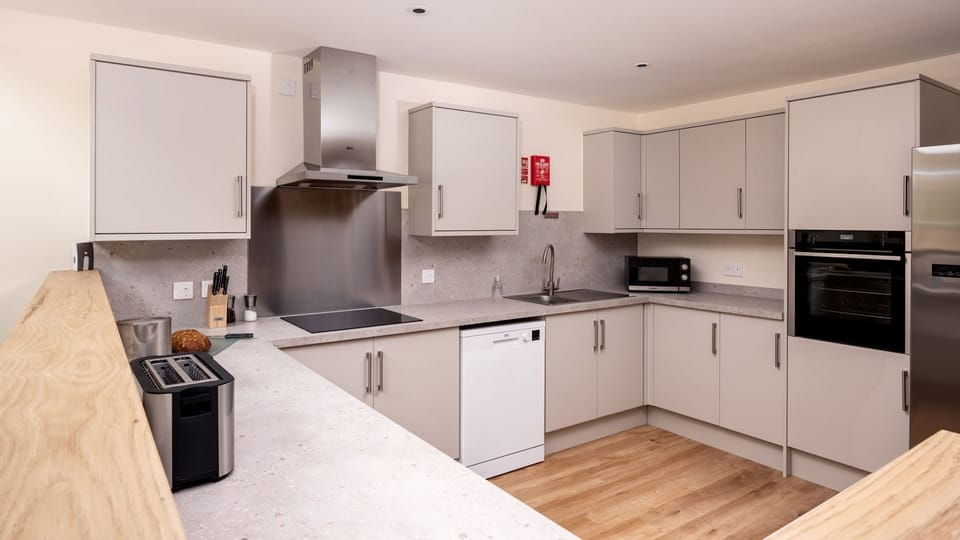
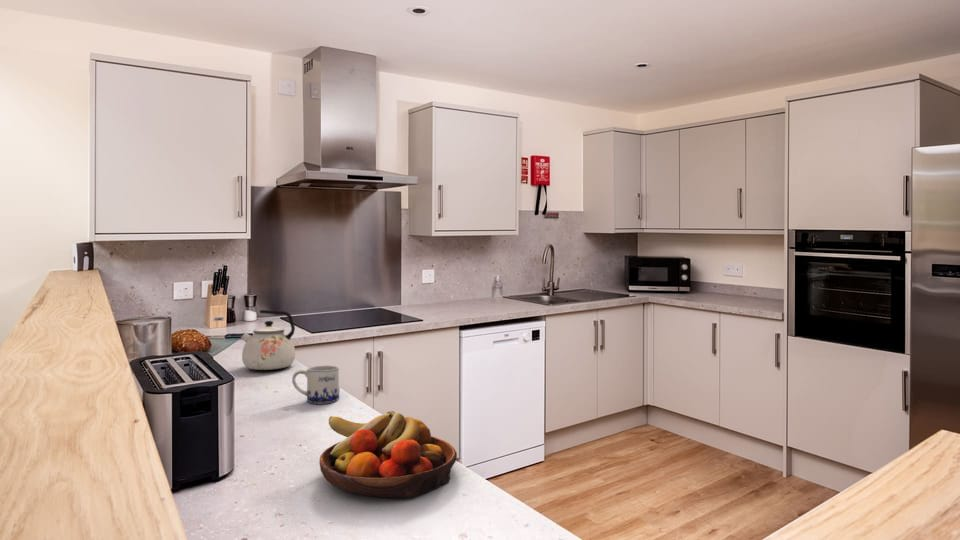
+ kettle [240,309,296,371]
+ fruit bowl [318,410,458,499]
+ mug [291,364,340,405]
